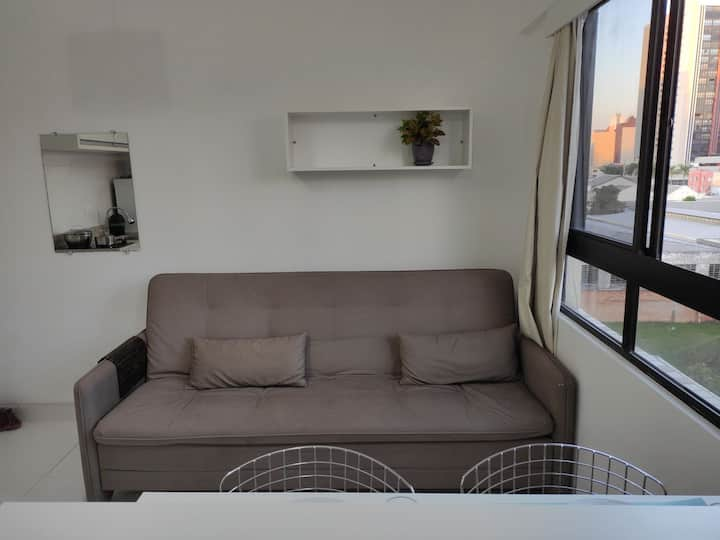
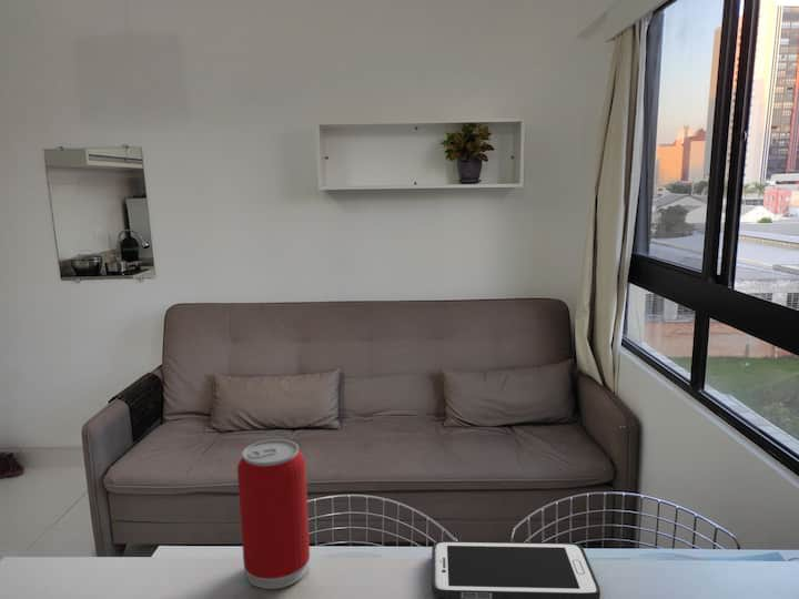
+ beverage can [236,438,311,590]
+ cell phone [431,540,601,599]
